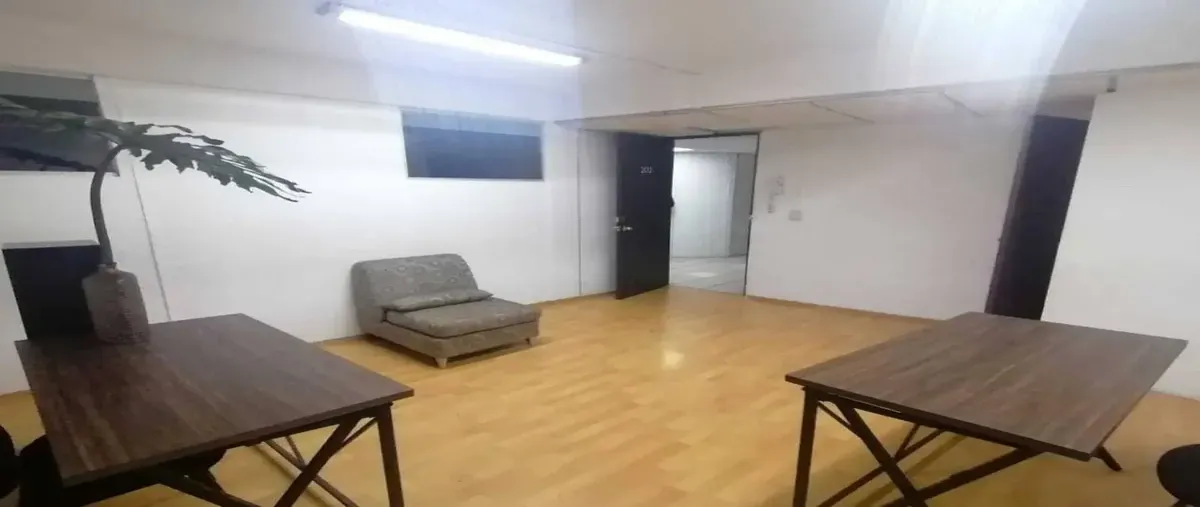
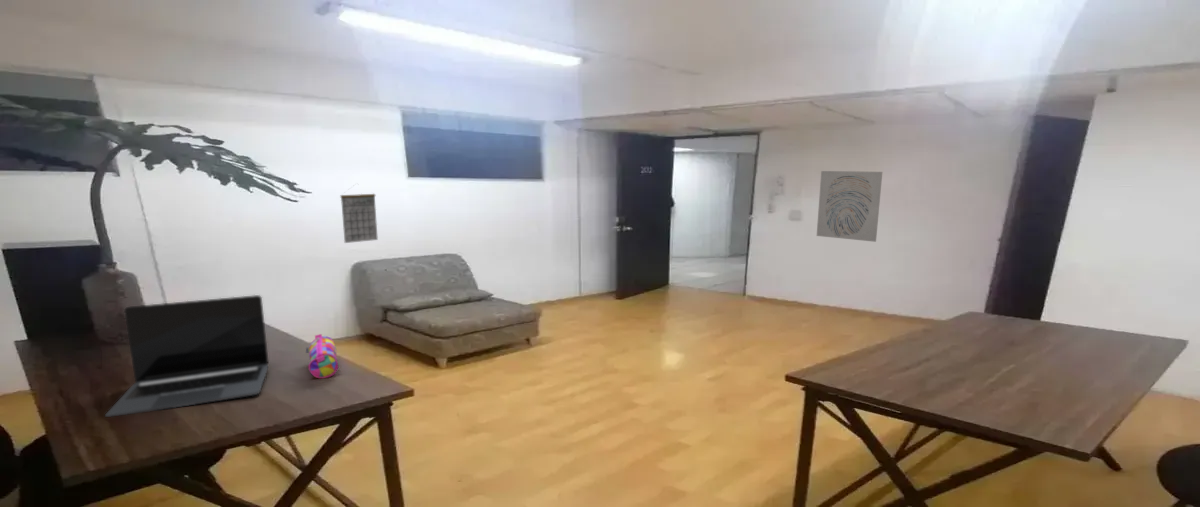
+ wall art [816,170,883,243]
+ laptop [104,294,270,418]
+ pencil case [305,333,339,379]
+ calendar [339,182,379,244]
